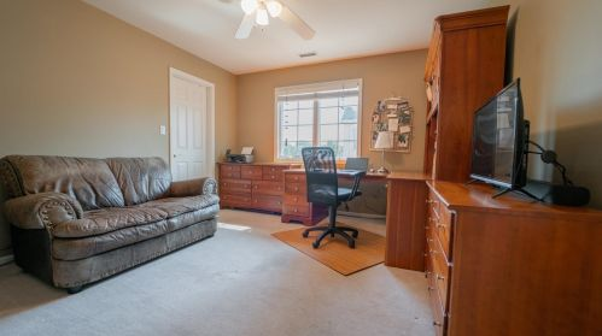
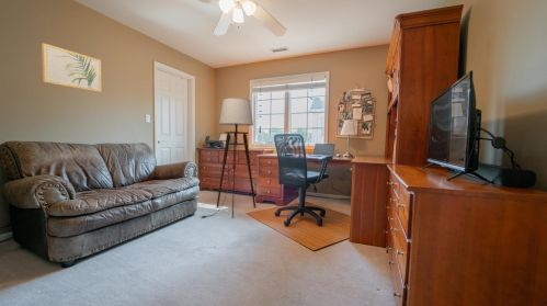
+ floor lamp [200,97,257,219]
+ wall art [41,42,103,93]
